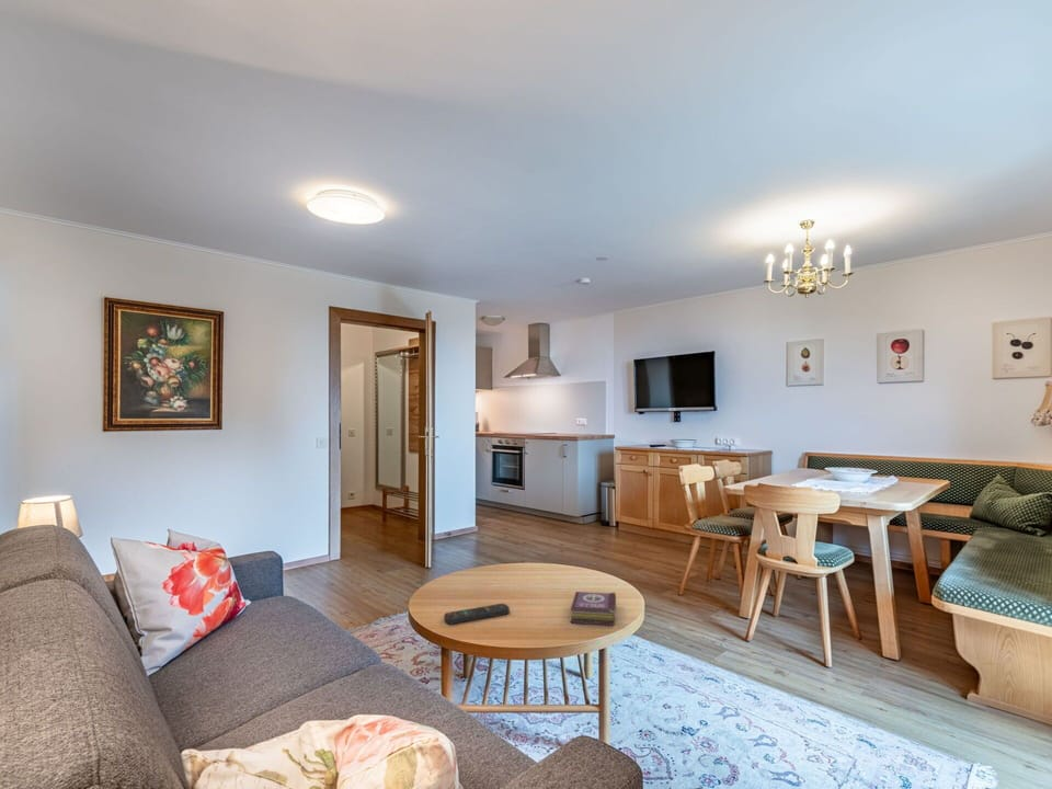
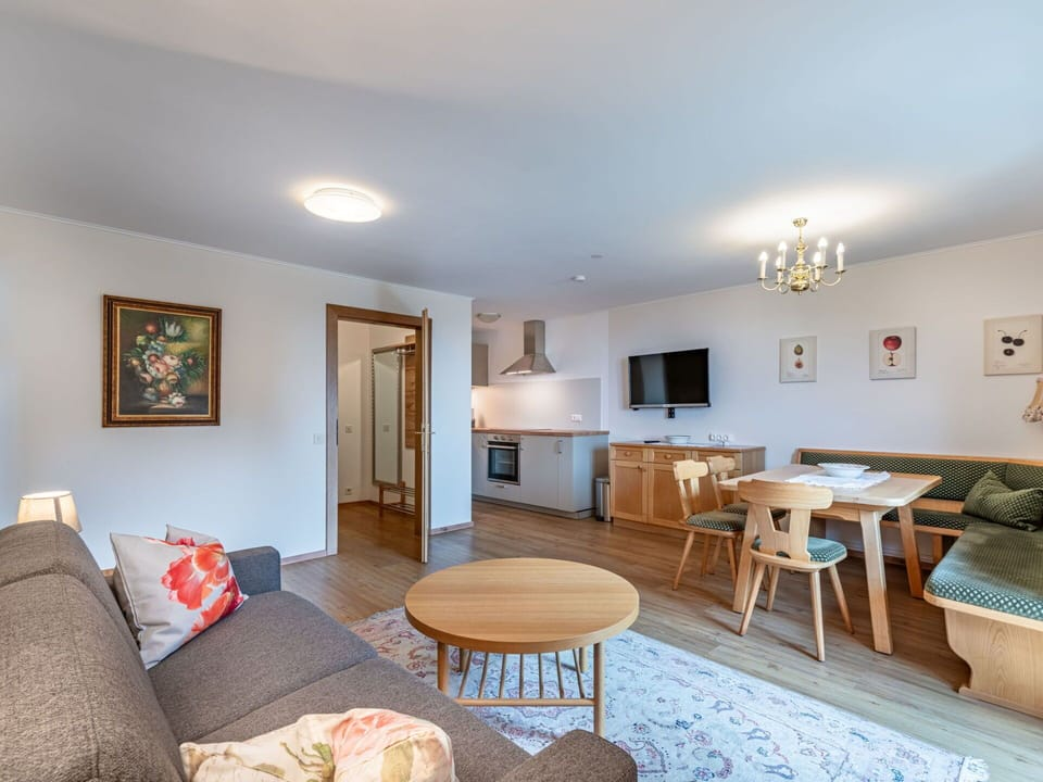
- book [570,591,617,627]
- remote control [443,603,511,626]
